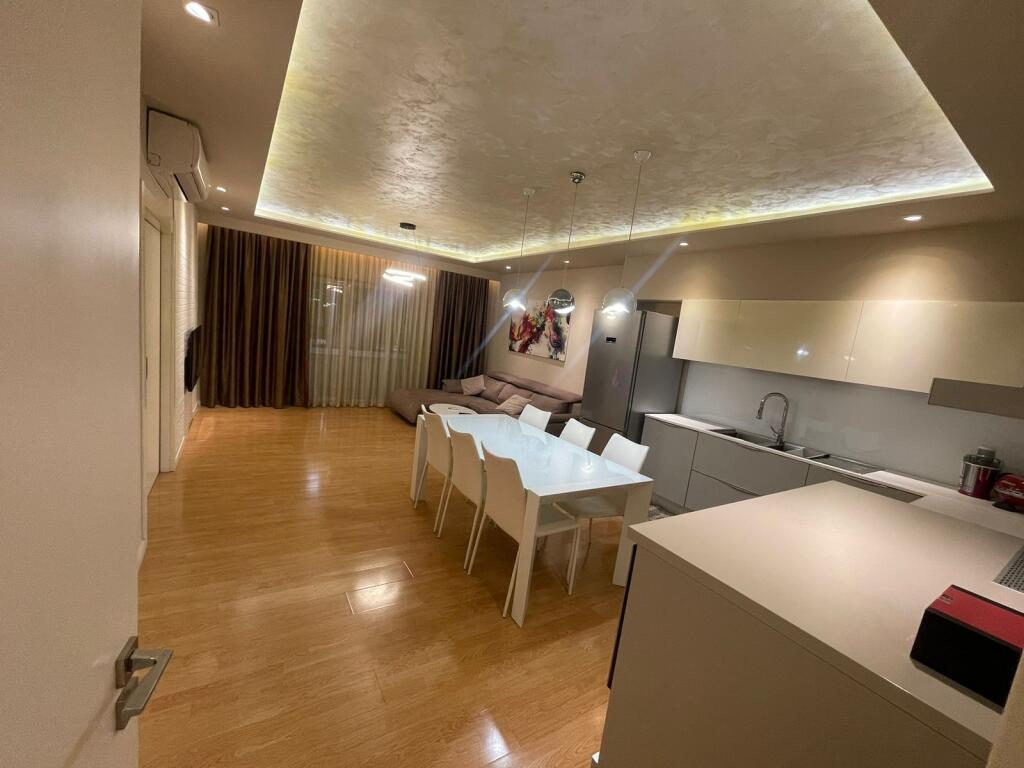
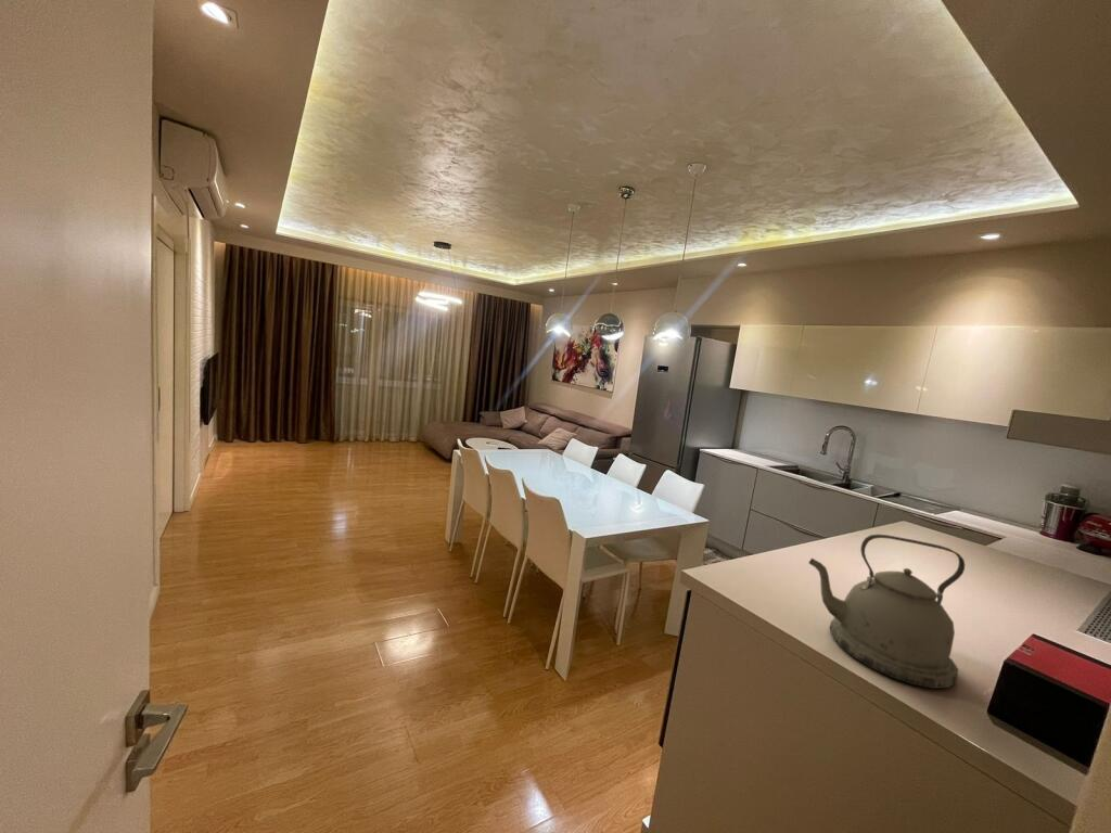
+ kettle [808,534,966,690]
